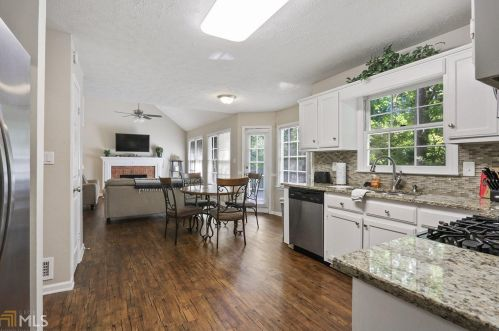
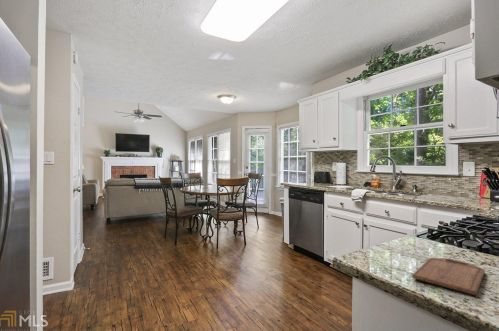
+ cutting board [411,257,486,296]
